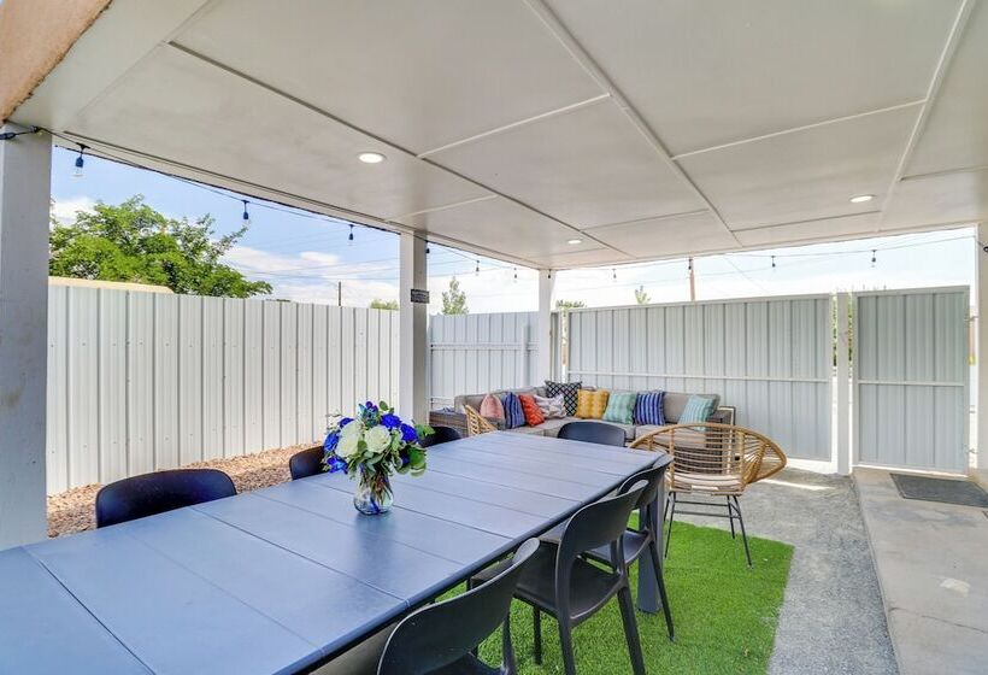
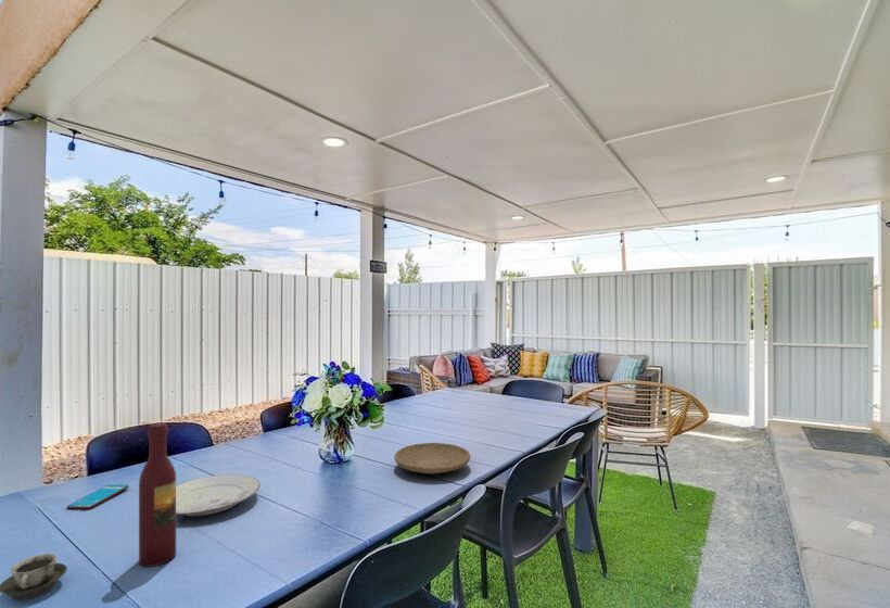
+ smartphone [66,483,129,510]
+ plate [394,442,471,476]
+ wine bottle [138,422,177,568]
+ plate [176,473,262,517]
+ cup [0,553,68,600]
